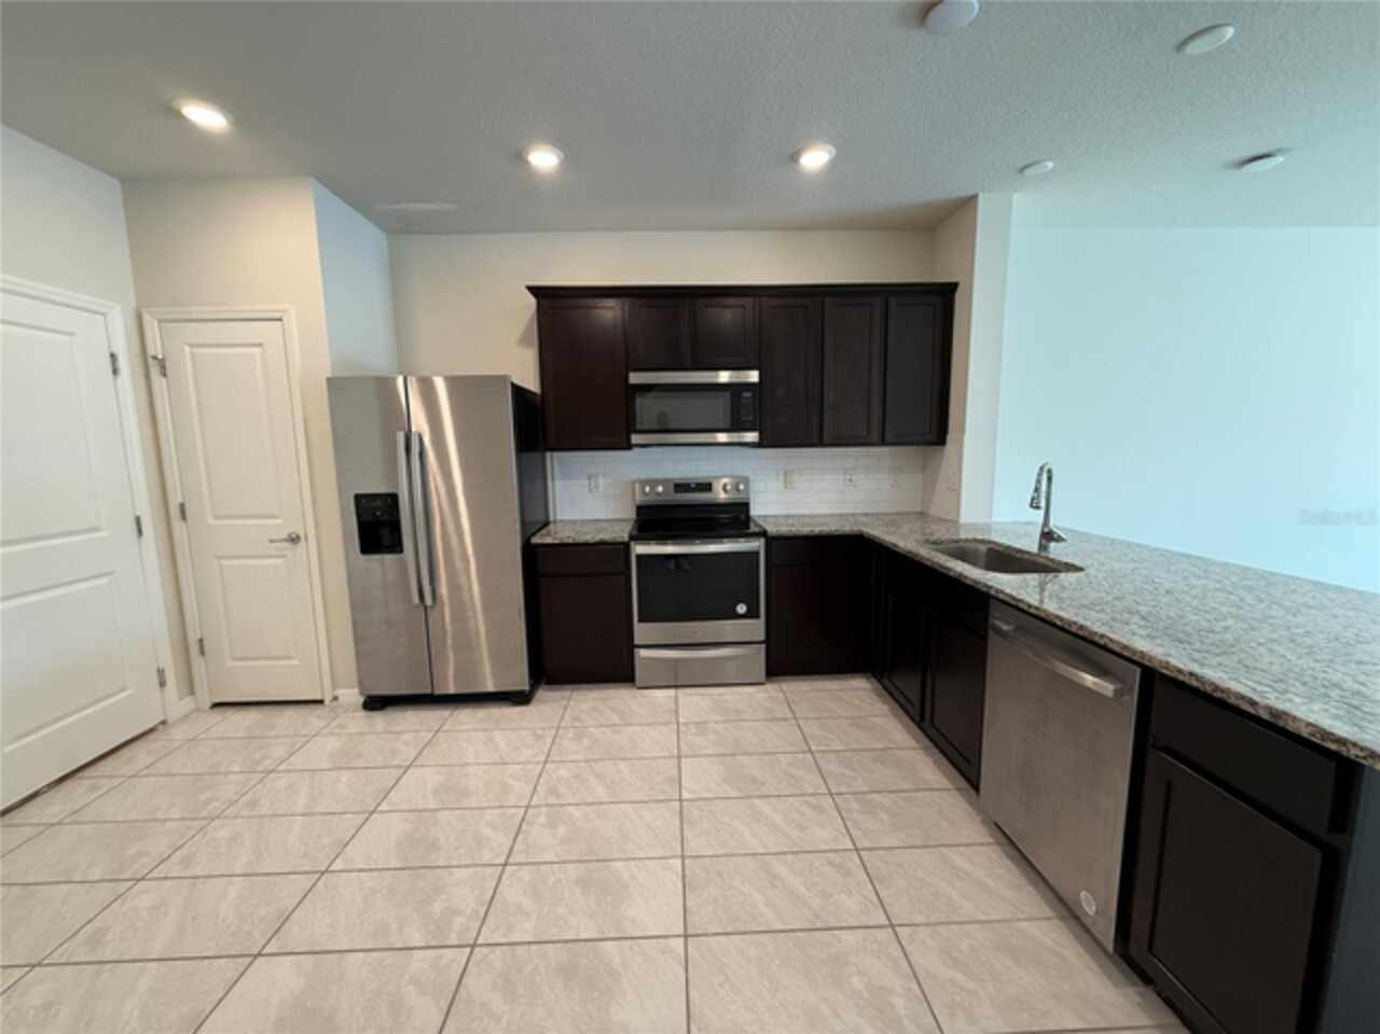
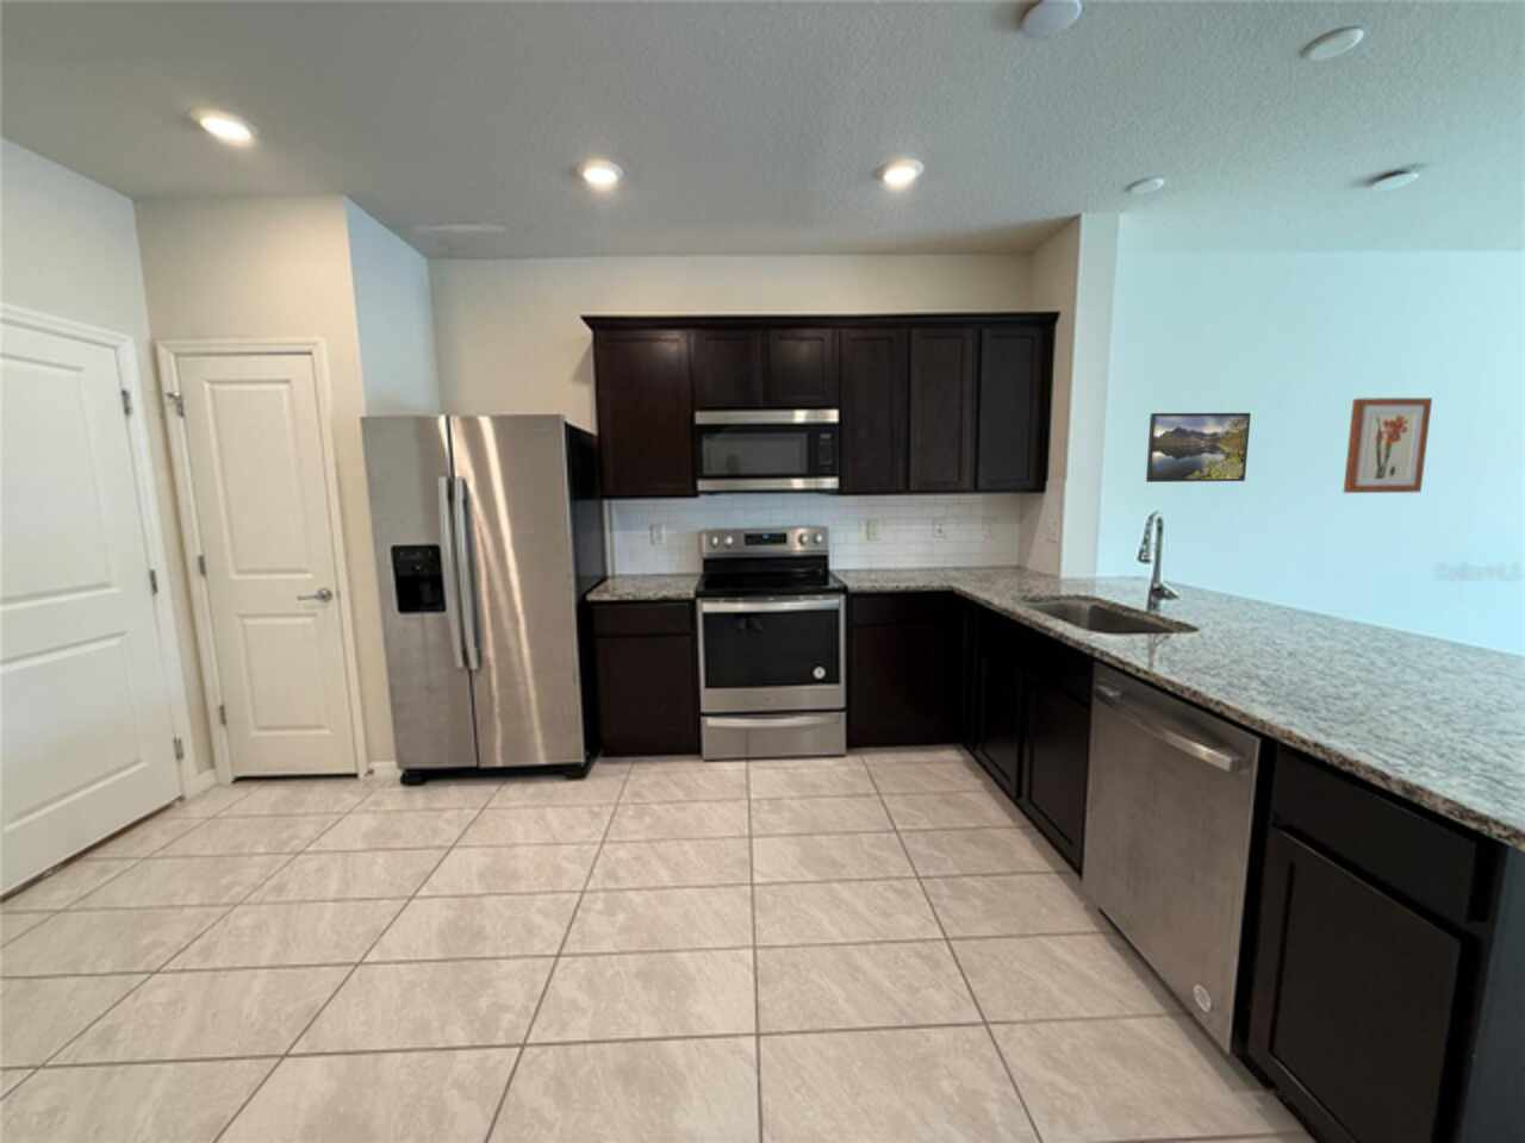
+ wall art [1342,396,1434,495]
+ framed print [1144,412,1252,484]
